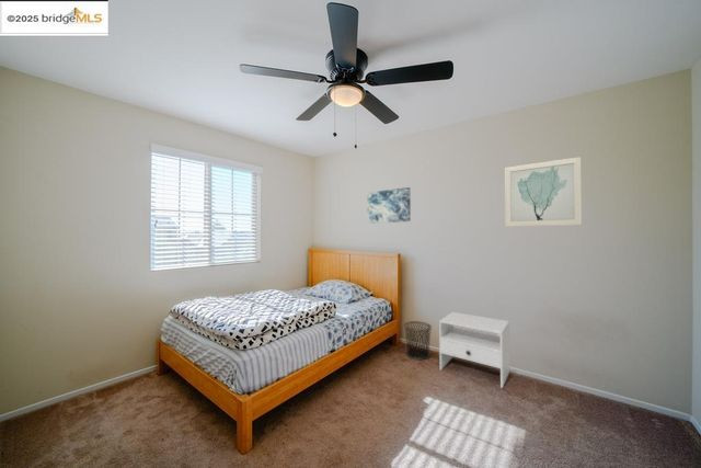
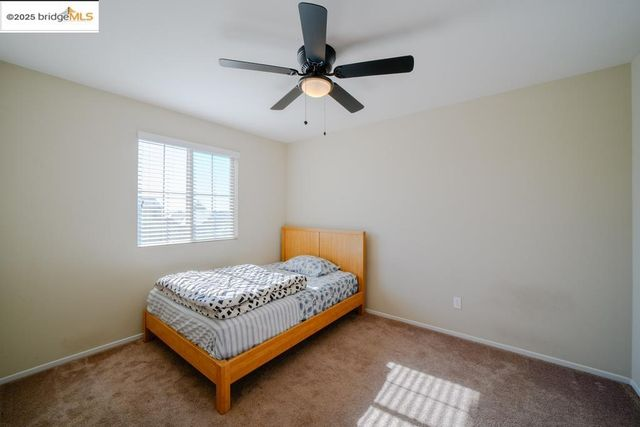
- waste bin [403,320,433,361]
- wall art [504,156,583,228]
- nightstand [438,311,510,389]
- wall art [366,186,412,225]
